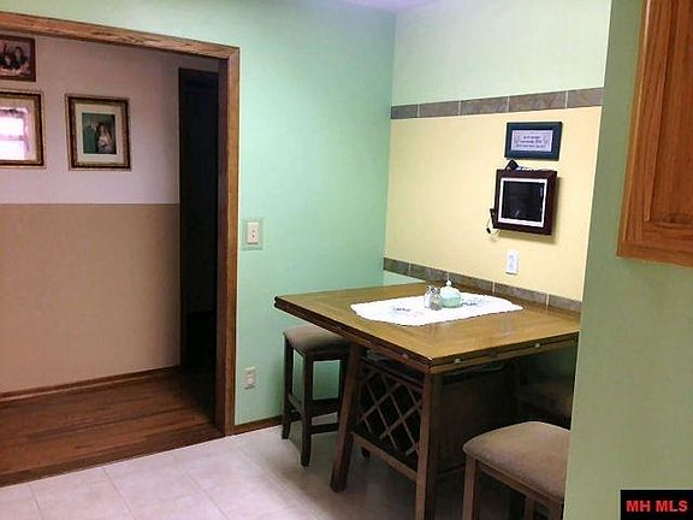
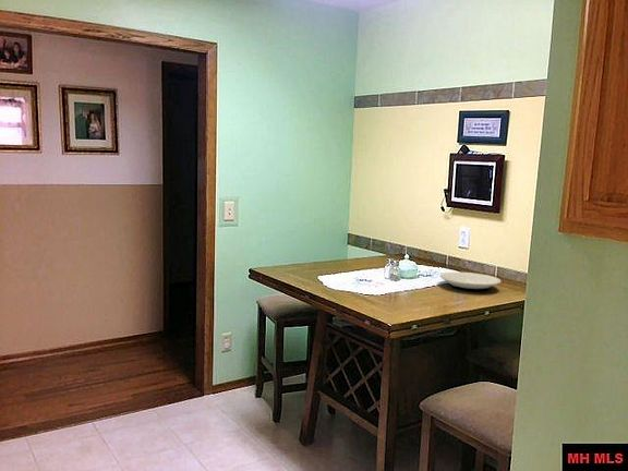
+ plate [439,271,502,292]
